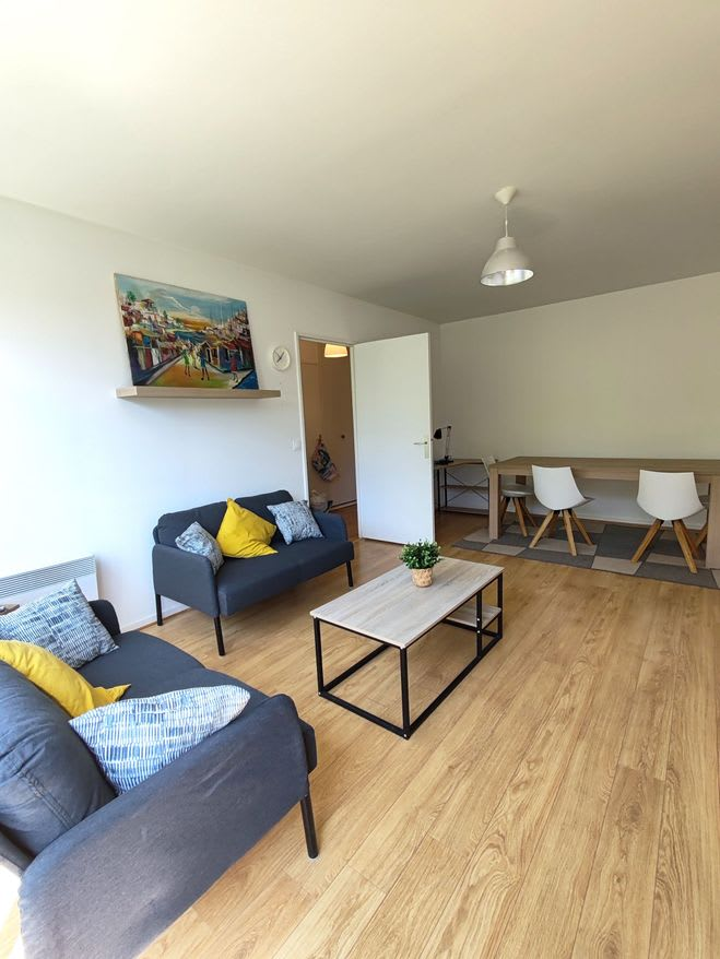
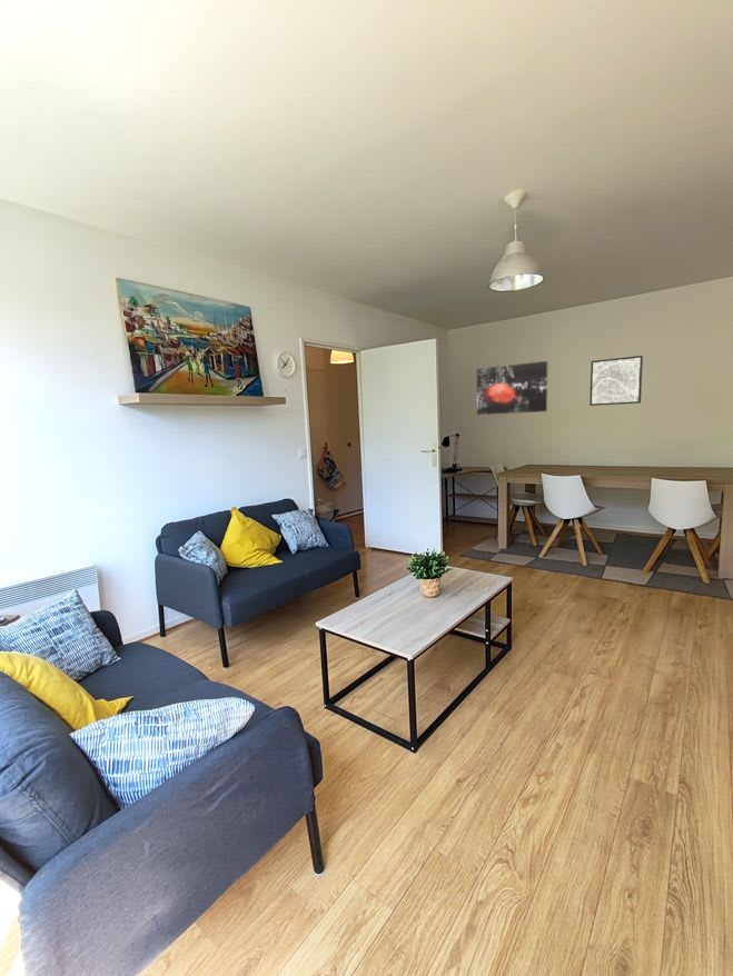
+ wall art [588,355,644,407]
+ wall art [476,360,548,416]
